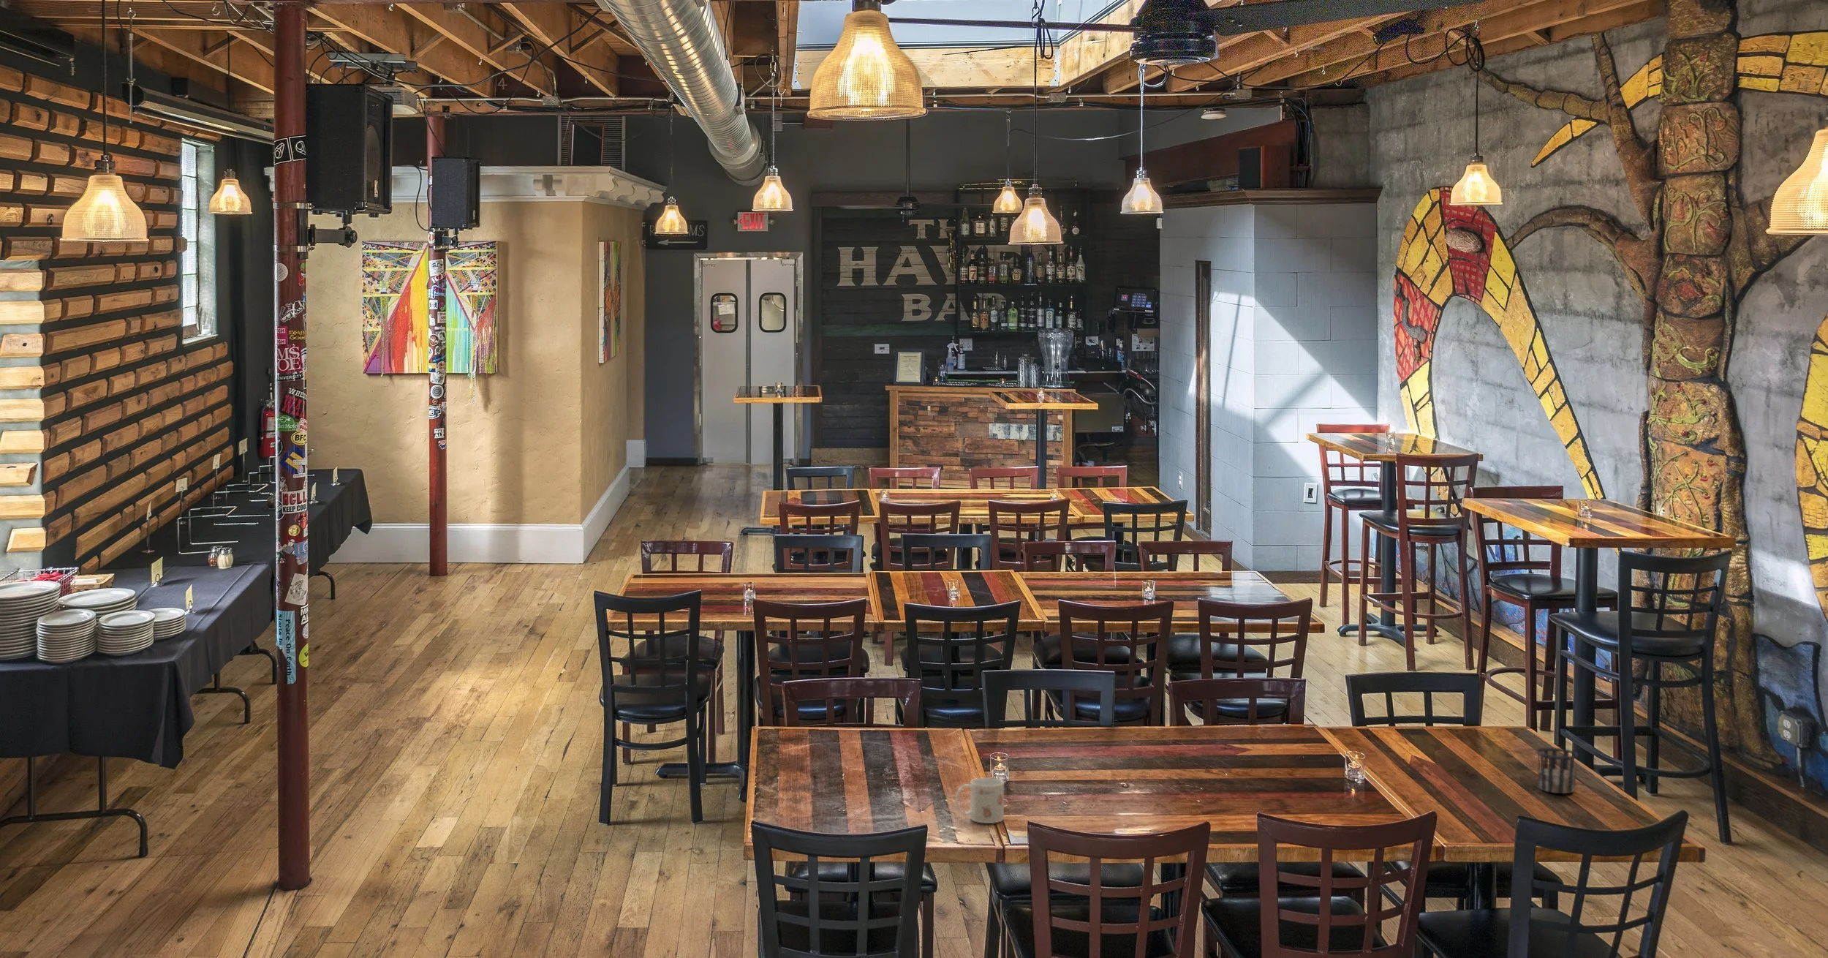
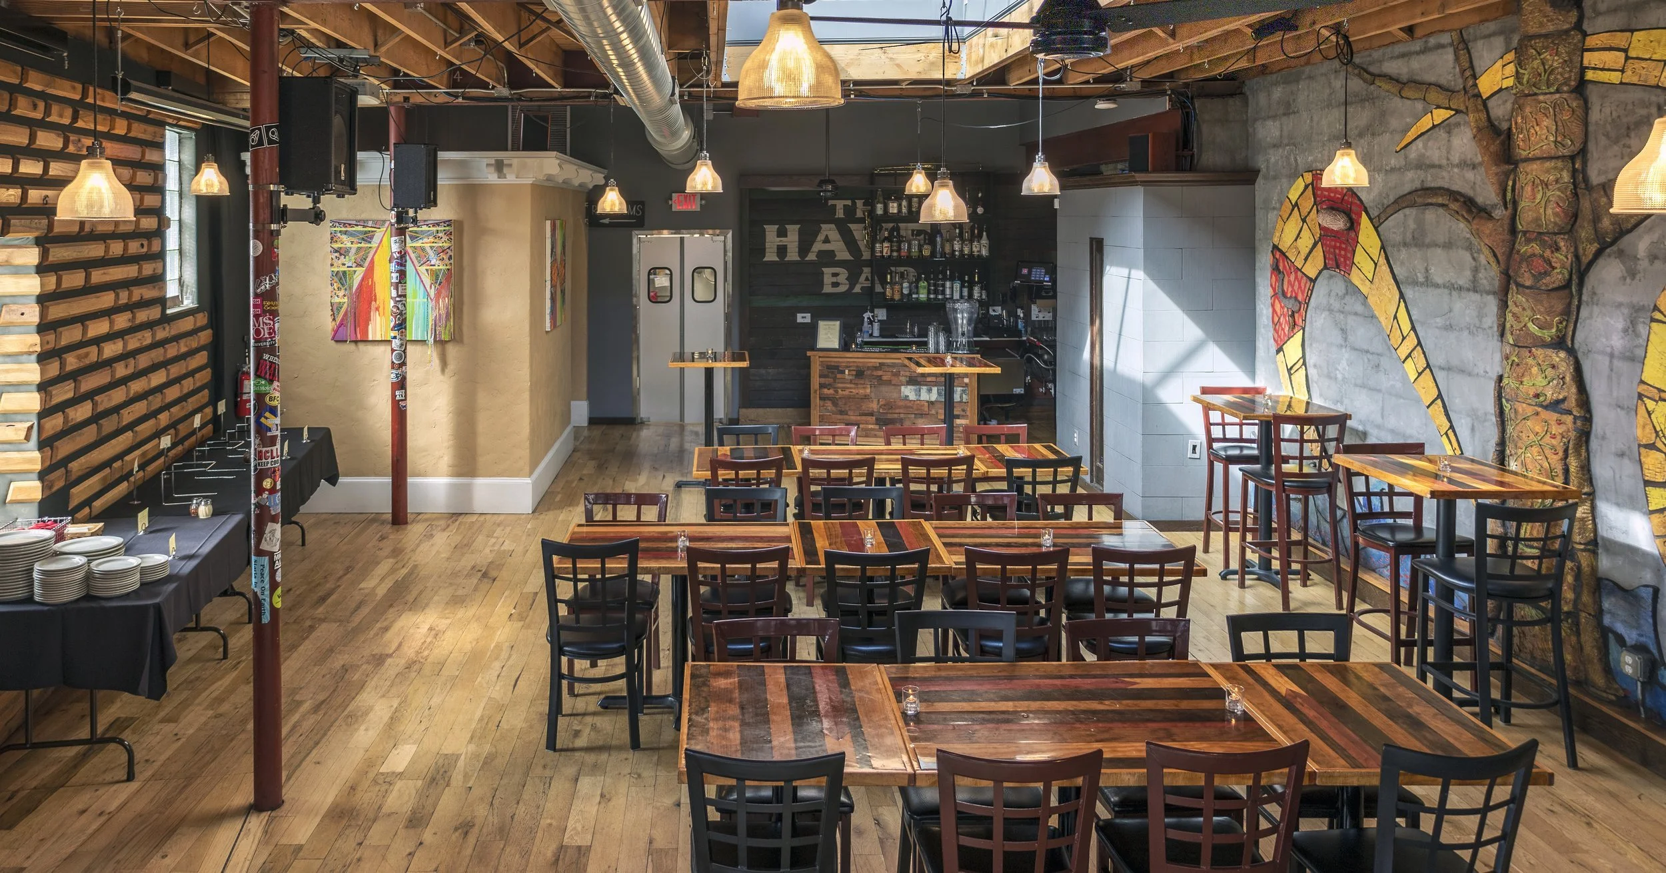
- mug [954,777,1005,824]
- cup [1537,748,1579,795]
